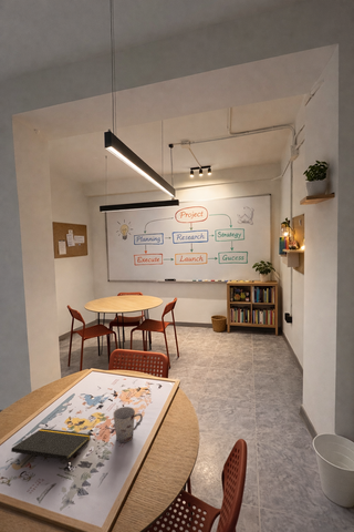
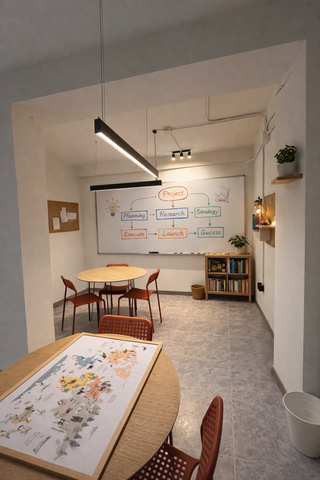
- cup [112,406,144,443]
- notepad [10,427,92,461]
